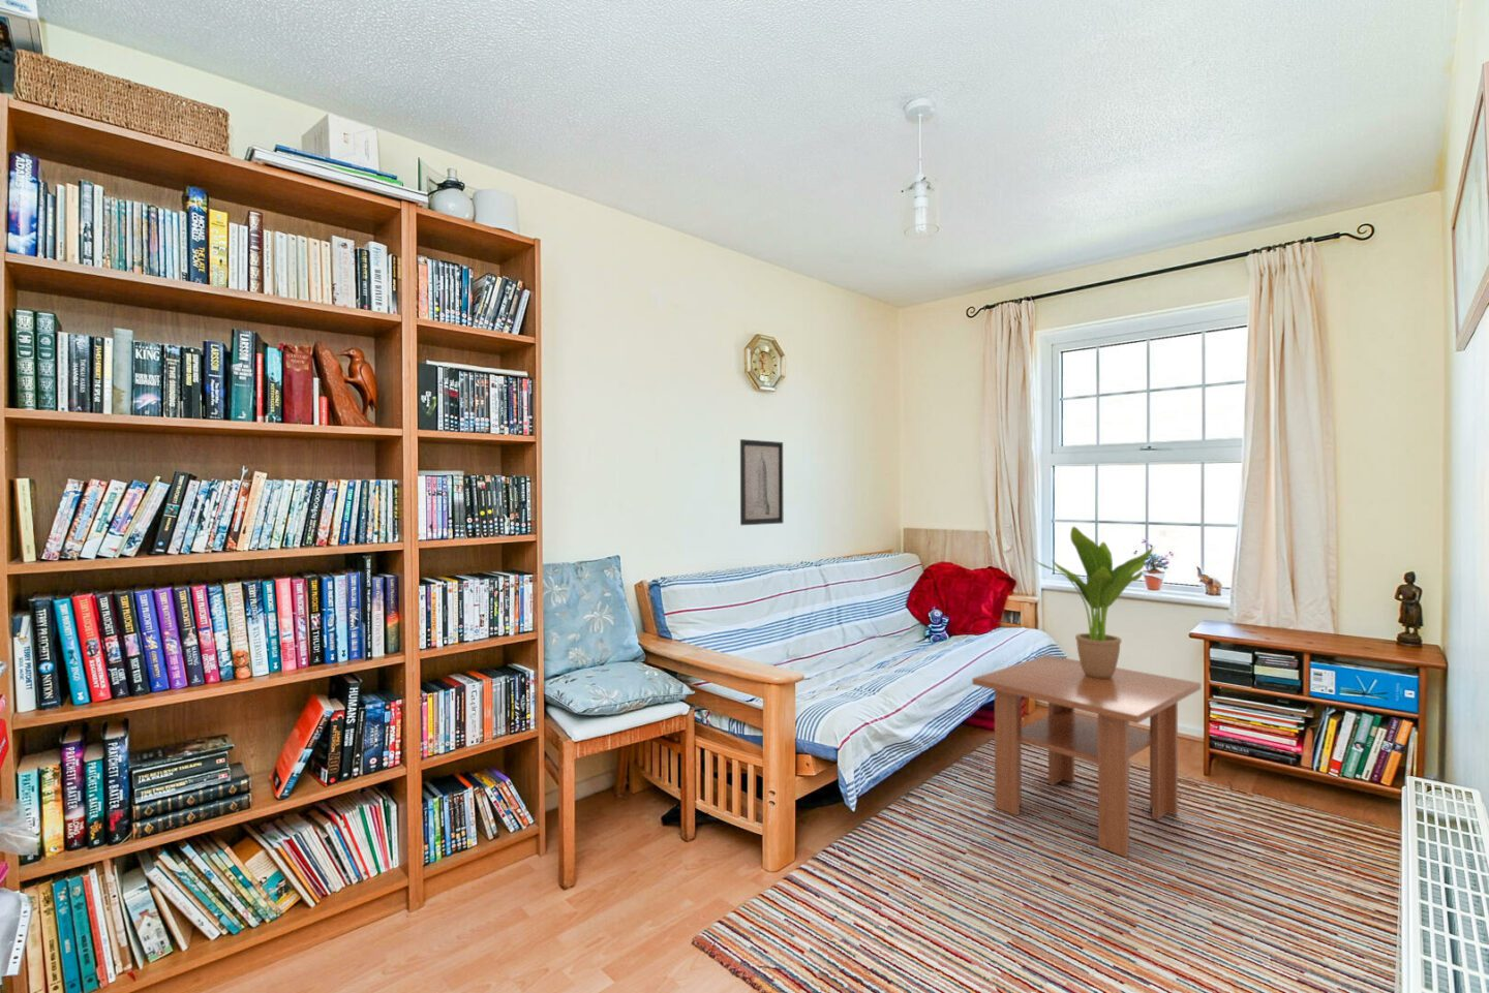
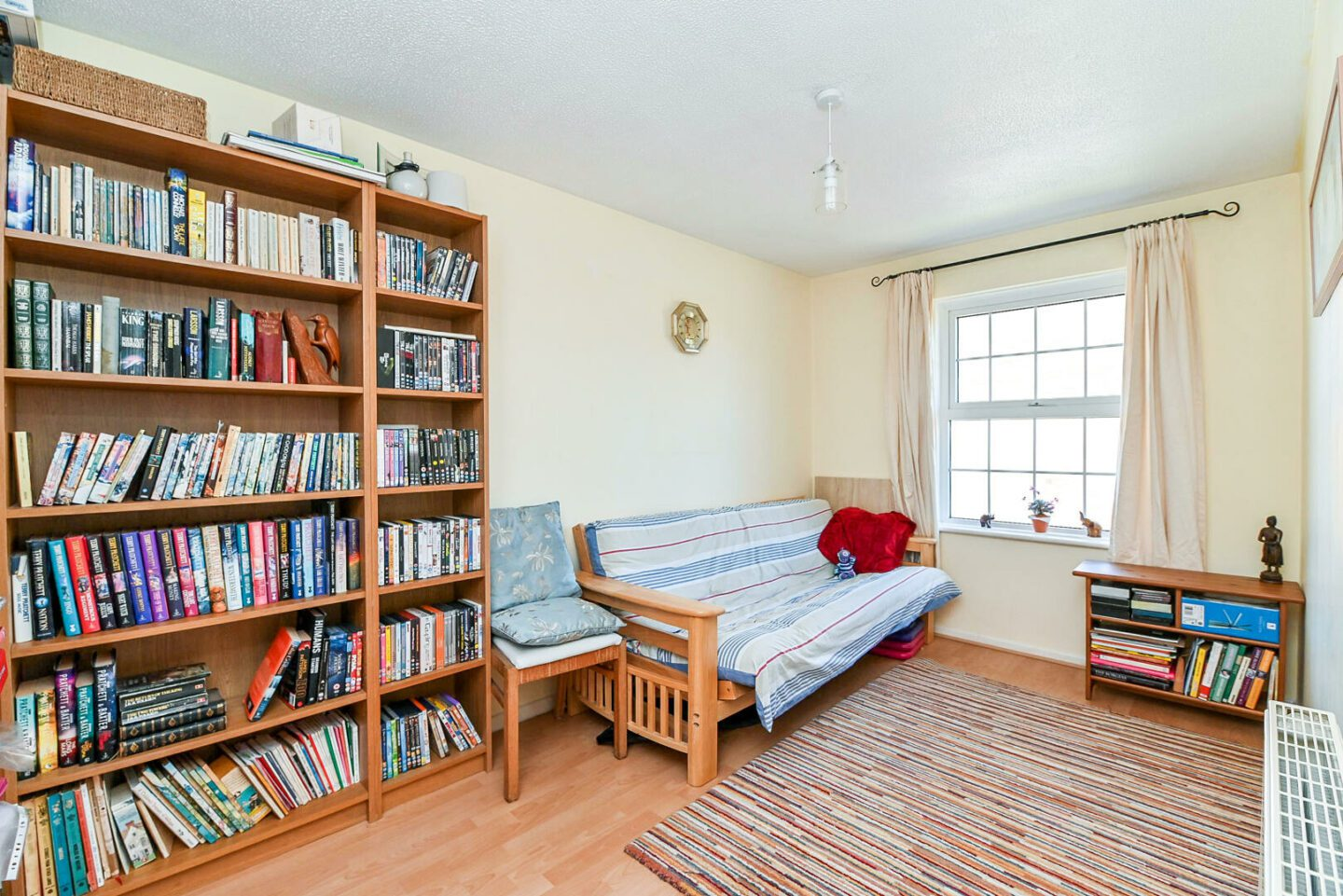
- wall art [740,438,785,526]
- potted plant [1034,526,1157,678]
- coffee table [971,654,1202,859]
